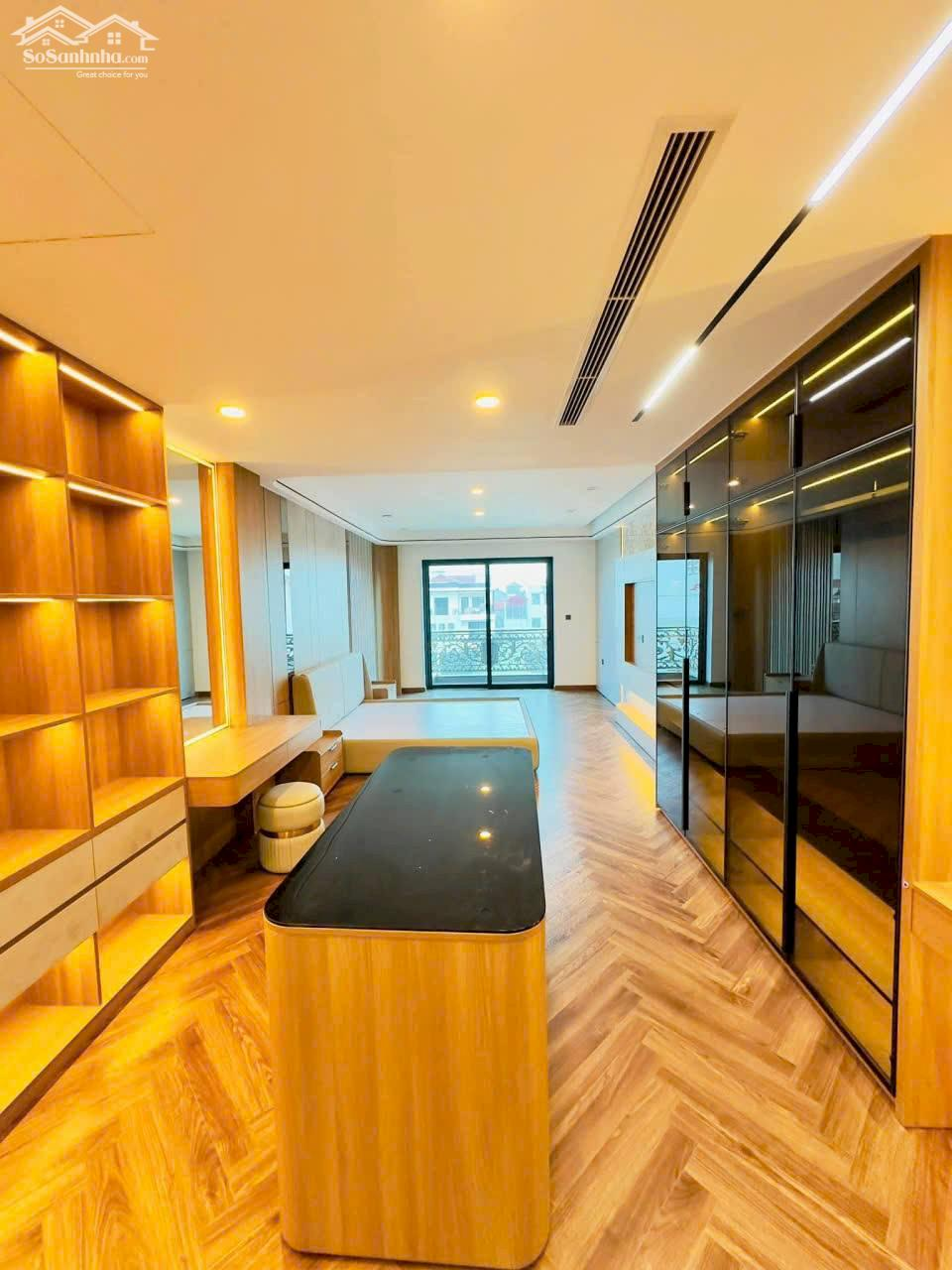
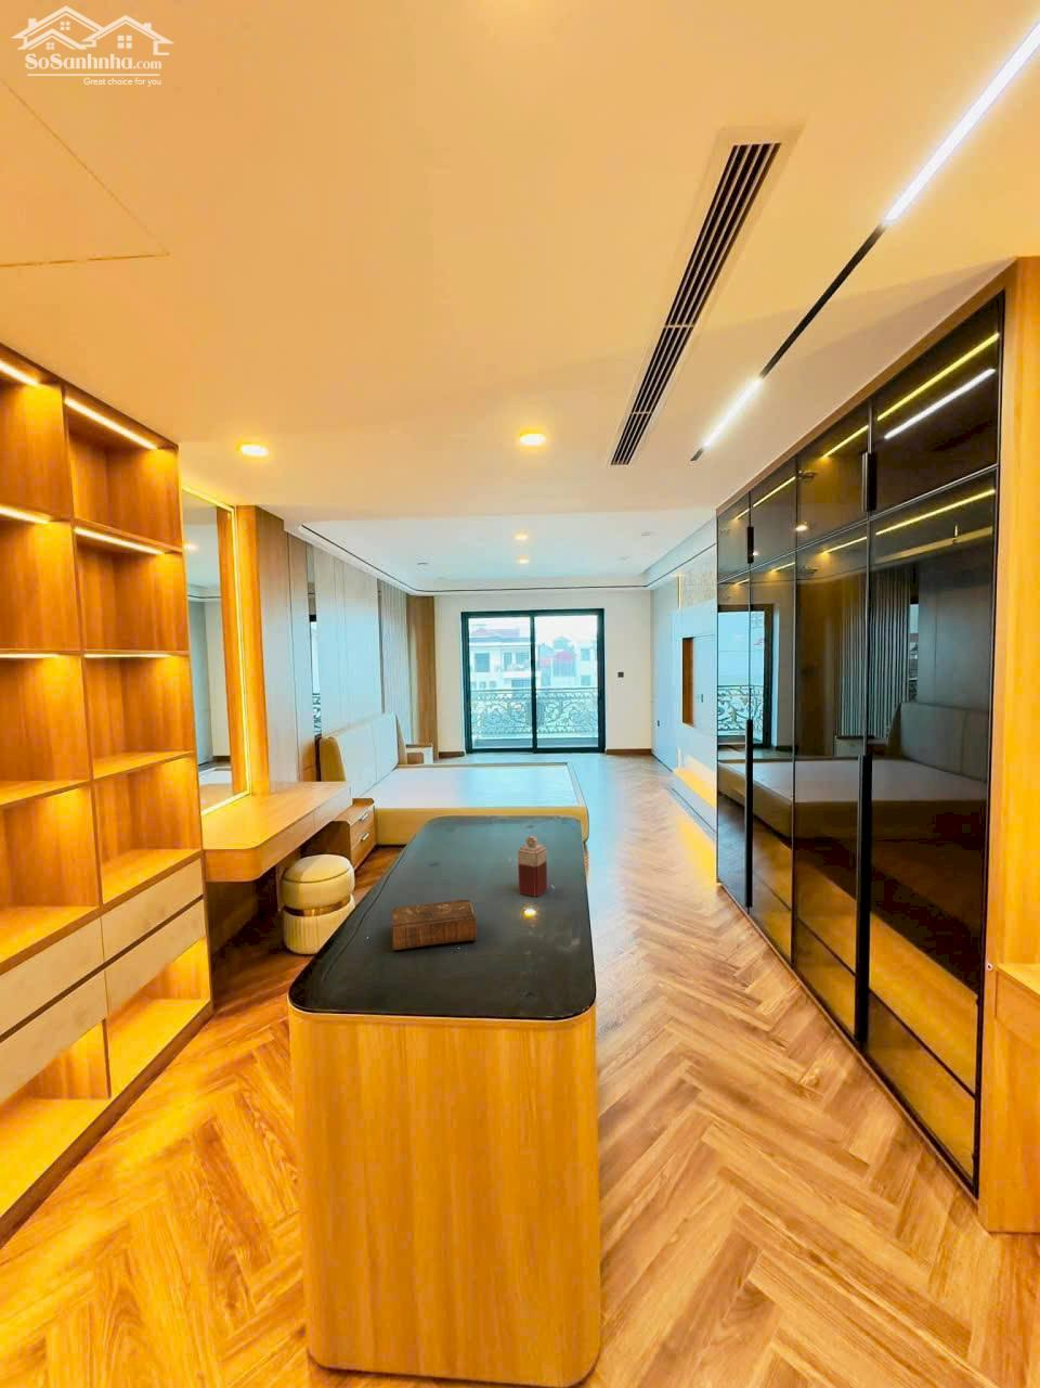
+ book [390,899,477,951]
+ perfume bottle [517,835,548,898]
